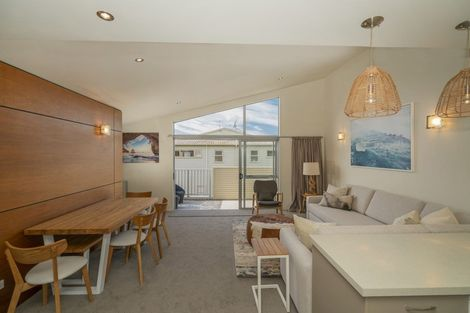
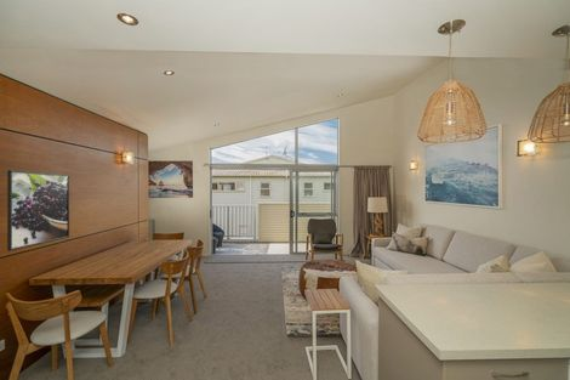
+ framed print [6,169,70,253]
